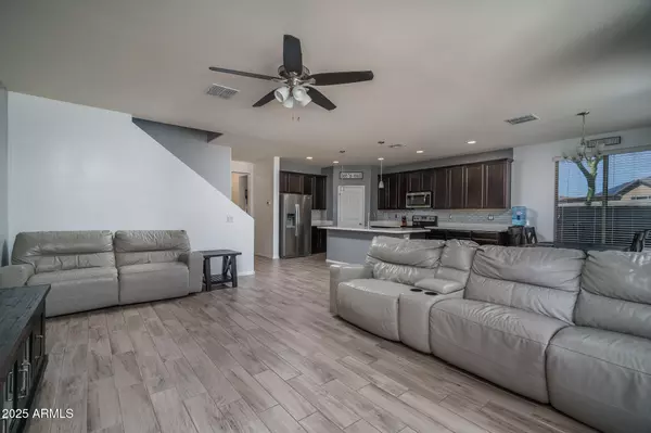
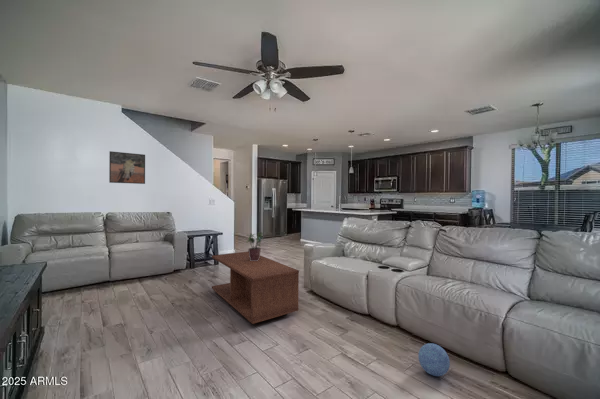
+ coffee table [211,251,300,325]
+ potted plant [246,231,264,261]
+ ball [417,342,451,377]
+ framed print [108,150,146,185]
